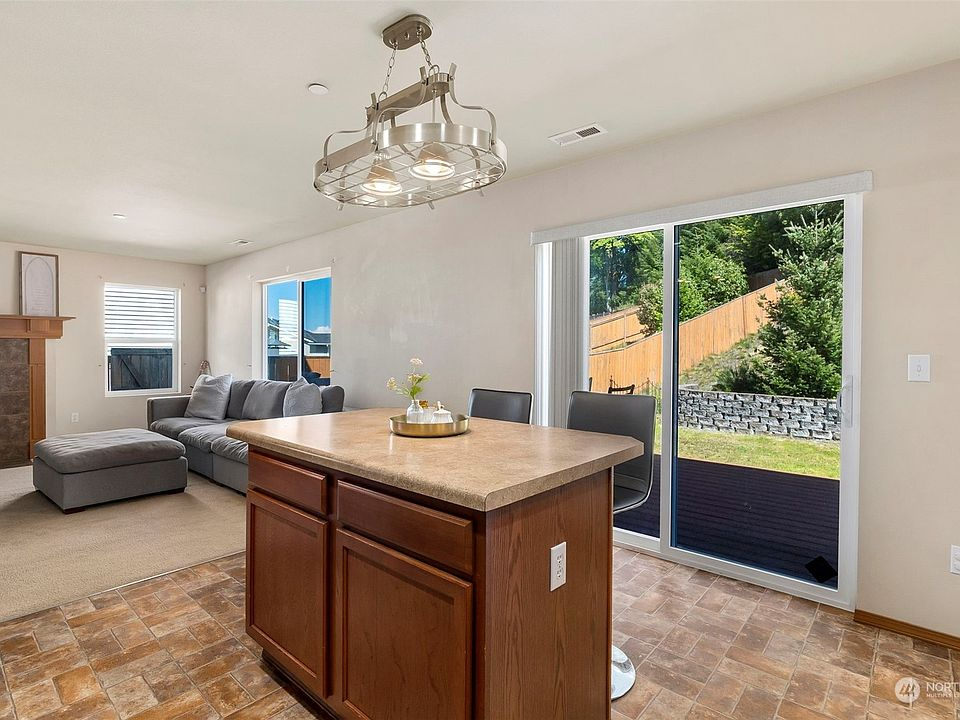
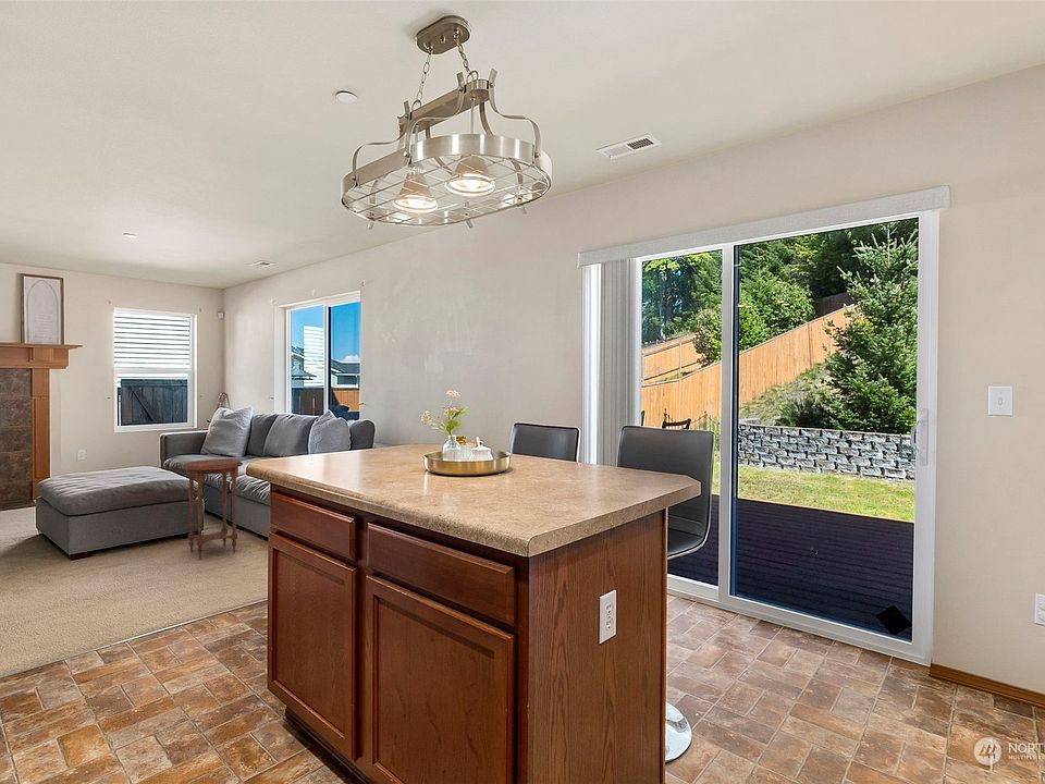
+ side table [180,458,244,561]
